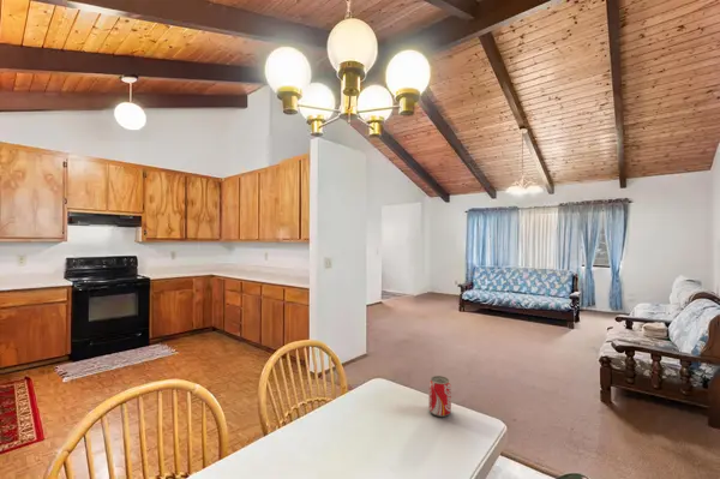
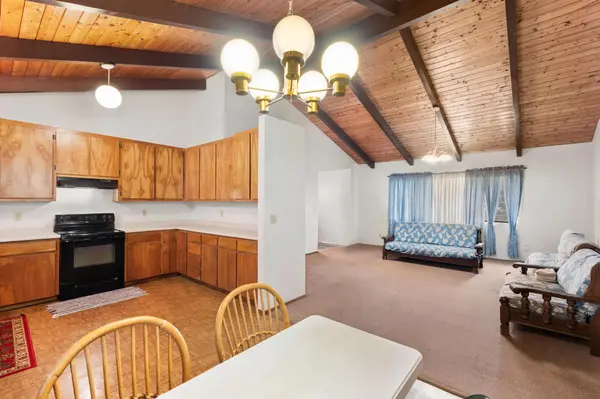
- beverage can [427,375,452,418]
